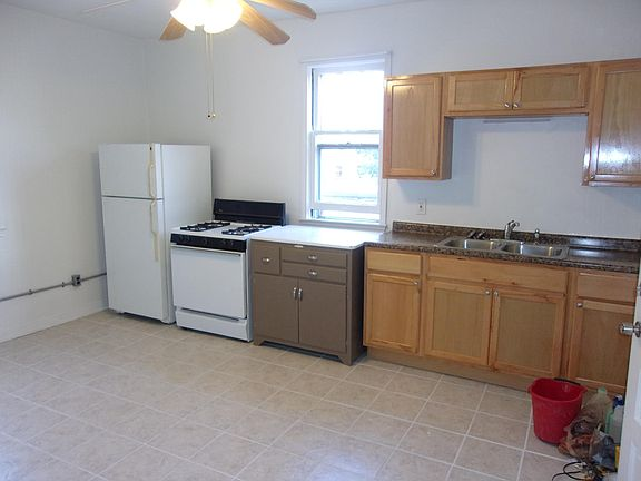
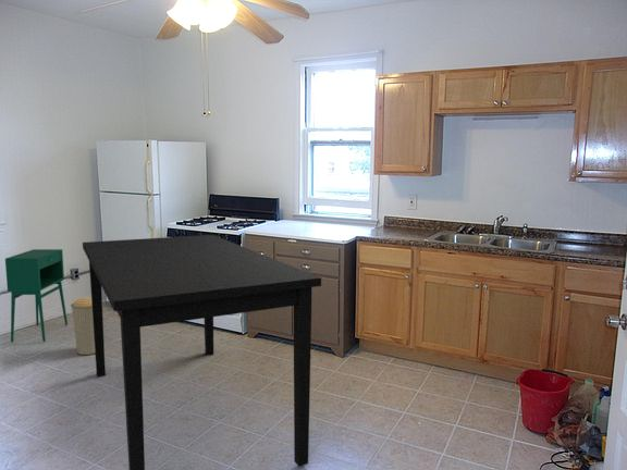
+ trash can [70,296,104,356]
+ dining table [82,234,322,470]
+ storage cabinet [4,248,69,343]
